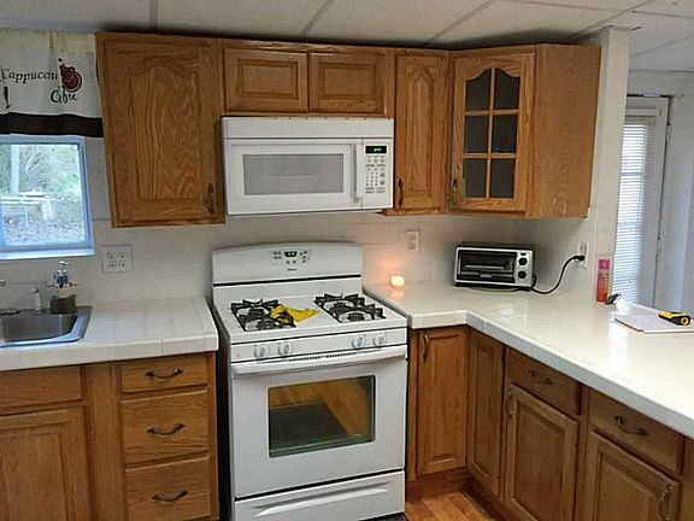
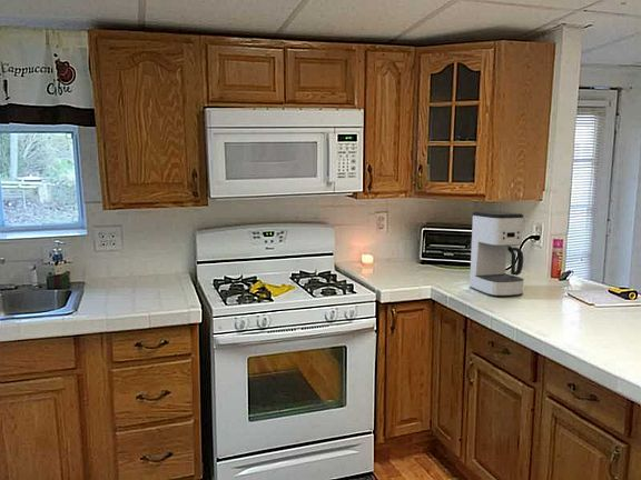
+ coffee maker [469,210,525,298]
